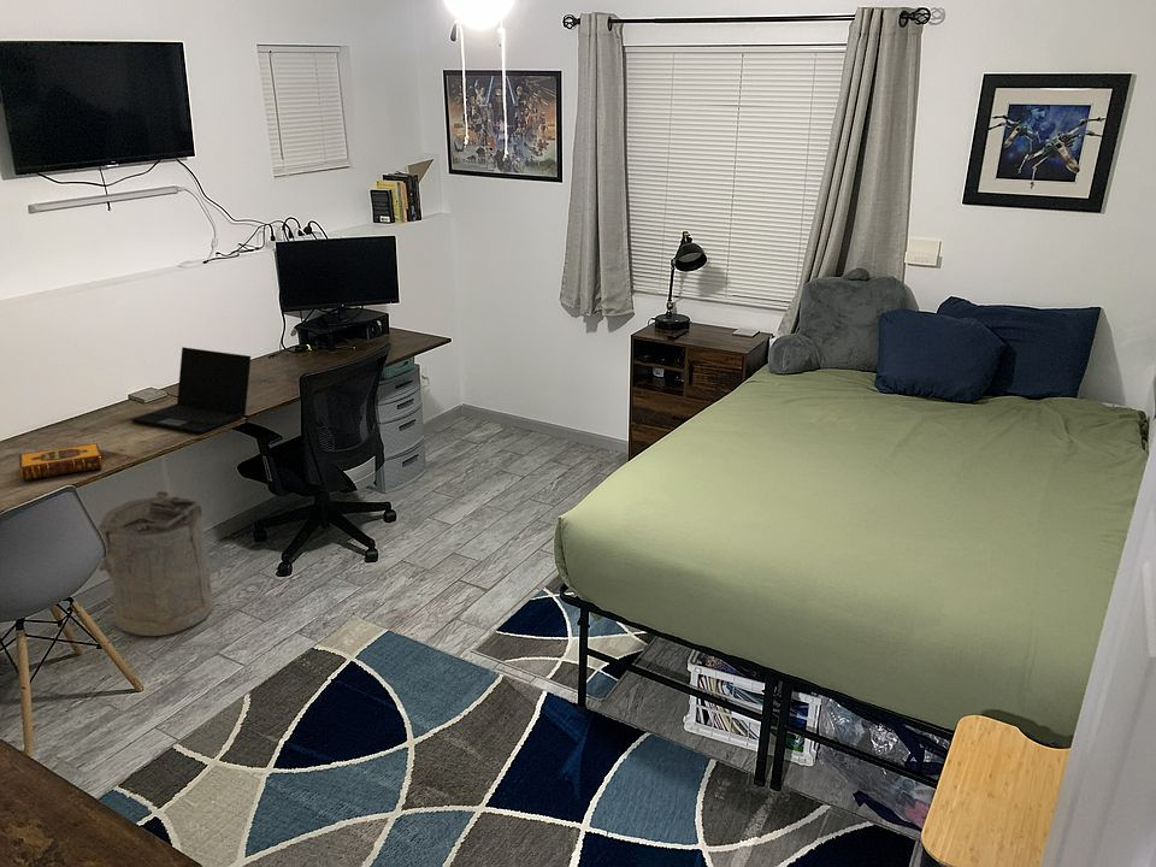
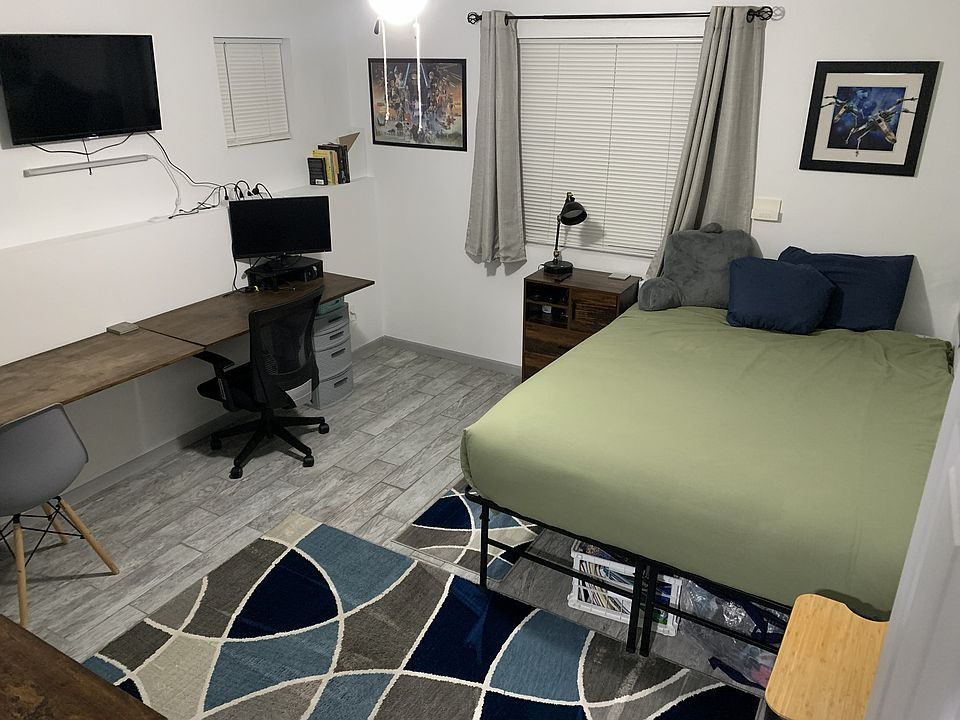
- hardback book [18,442,104,482]
- laundry hamper [96,490,214,637]
- laptop [130,346,252,435]
